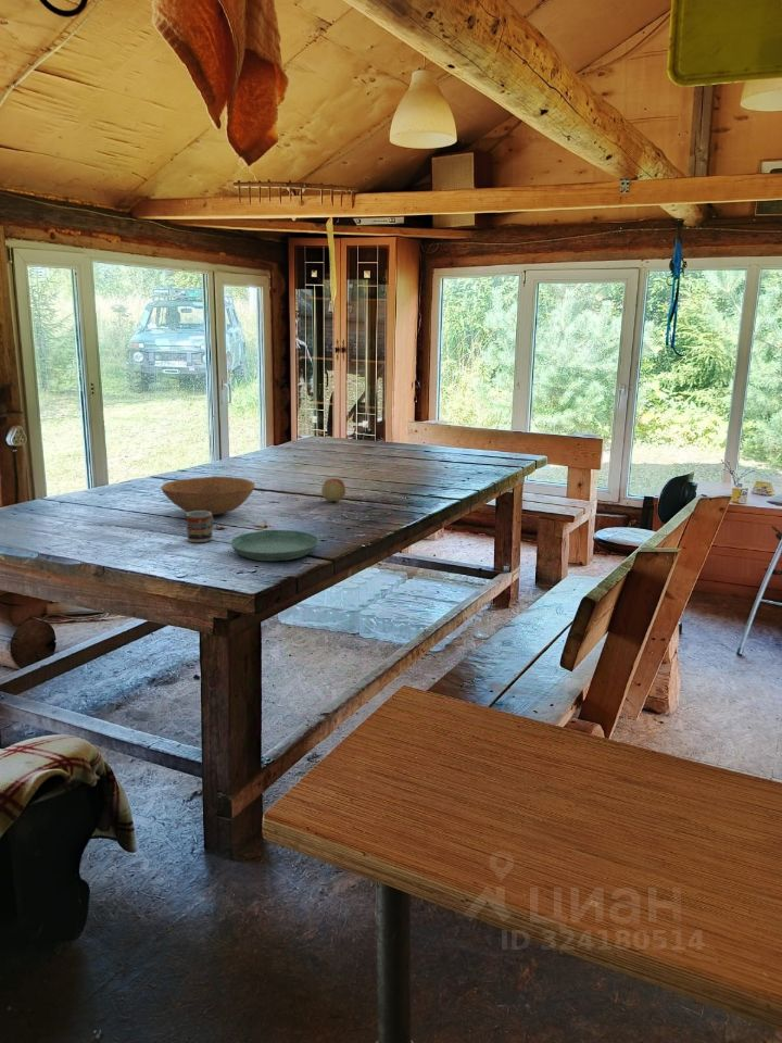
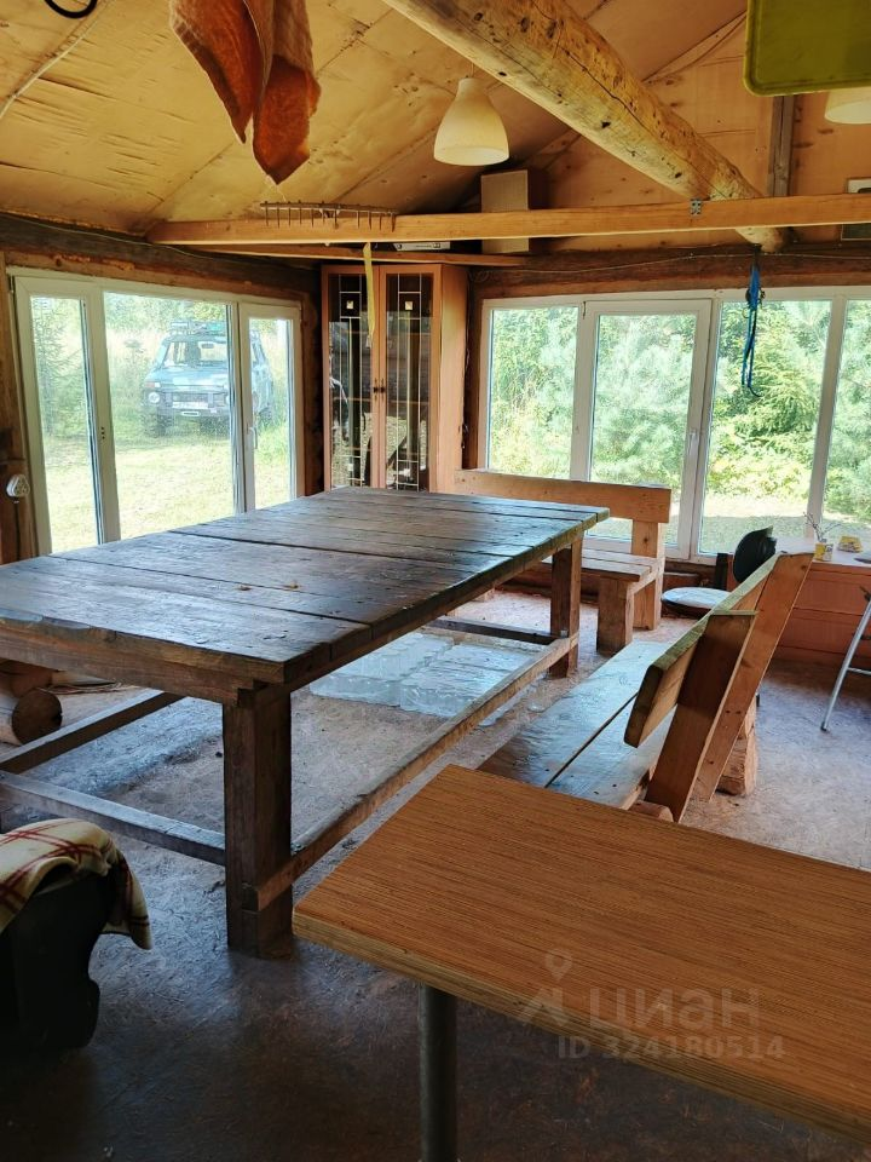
- saucer [229,529,320,562]
- cup [185,511,215,543]
- fruit [320,477,346,502]
- bowl [160,475,256,516]
